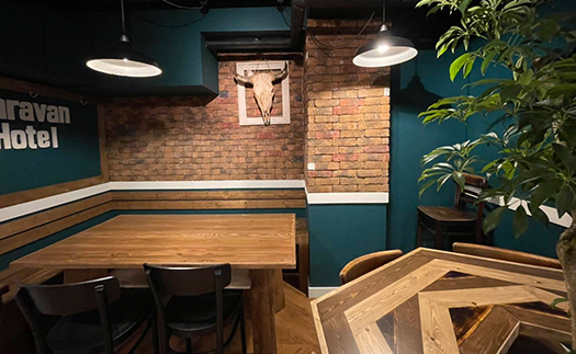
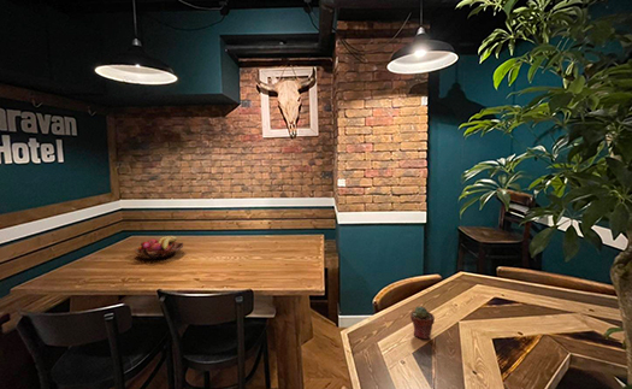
+ fruit basket [132,235,185,261]
+ potted succulent [409,306,436,341]
